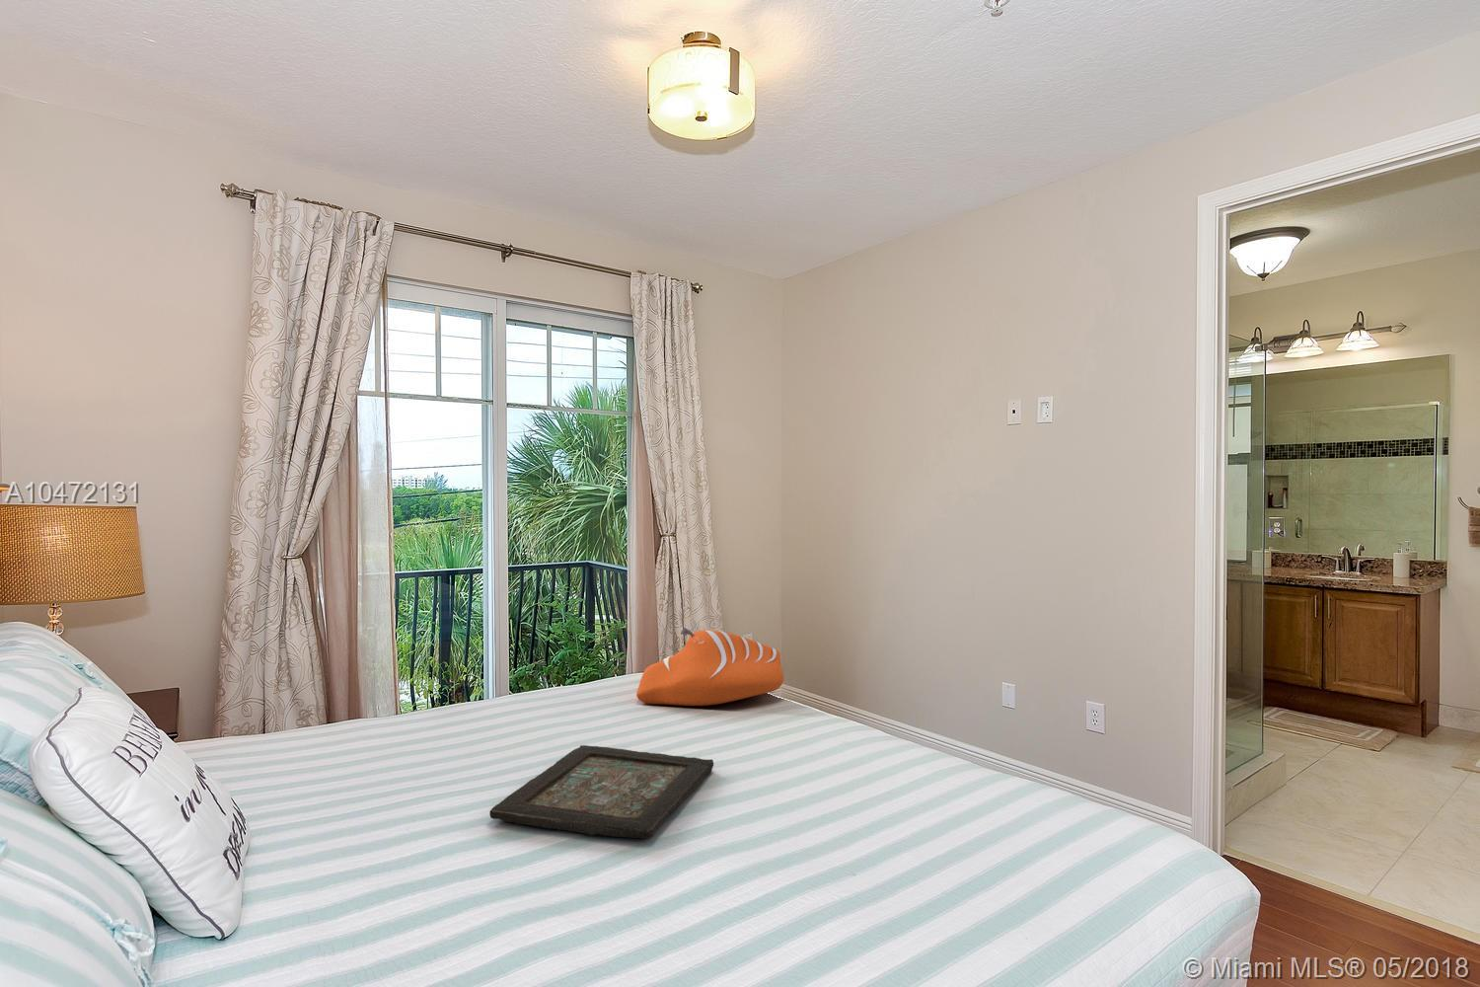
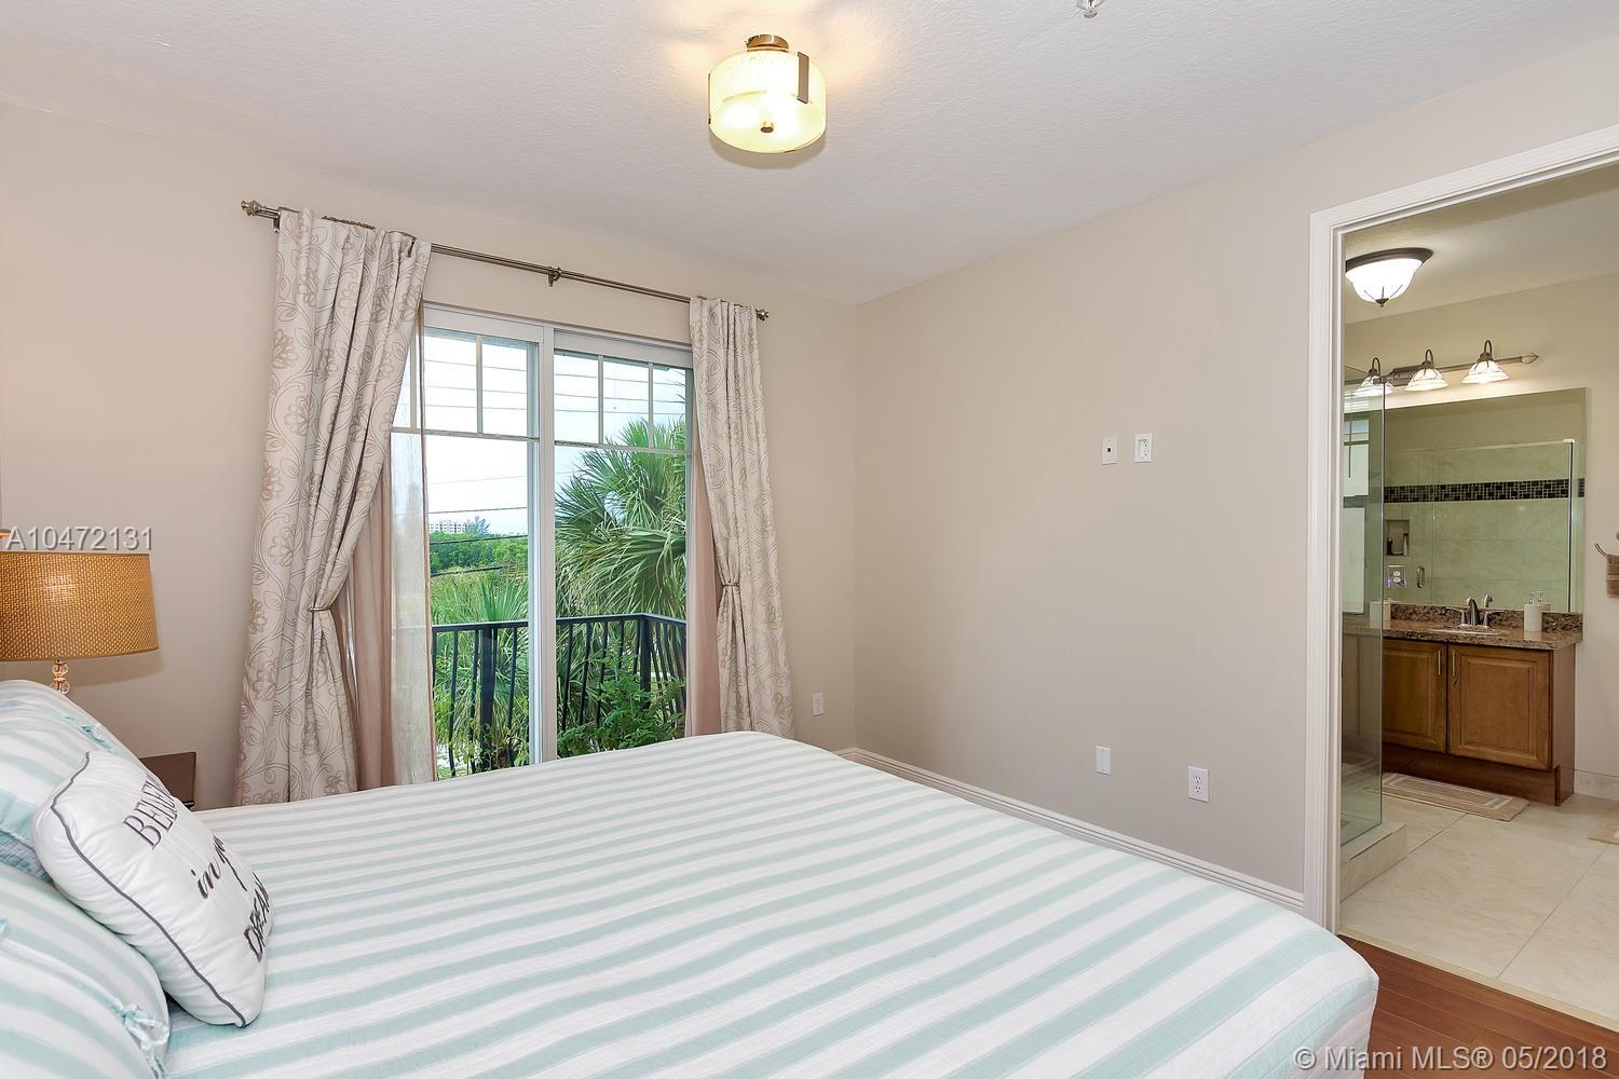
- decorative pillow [635,627,784,707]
- decorative tray [489,745,715,839]
